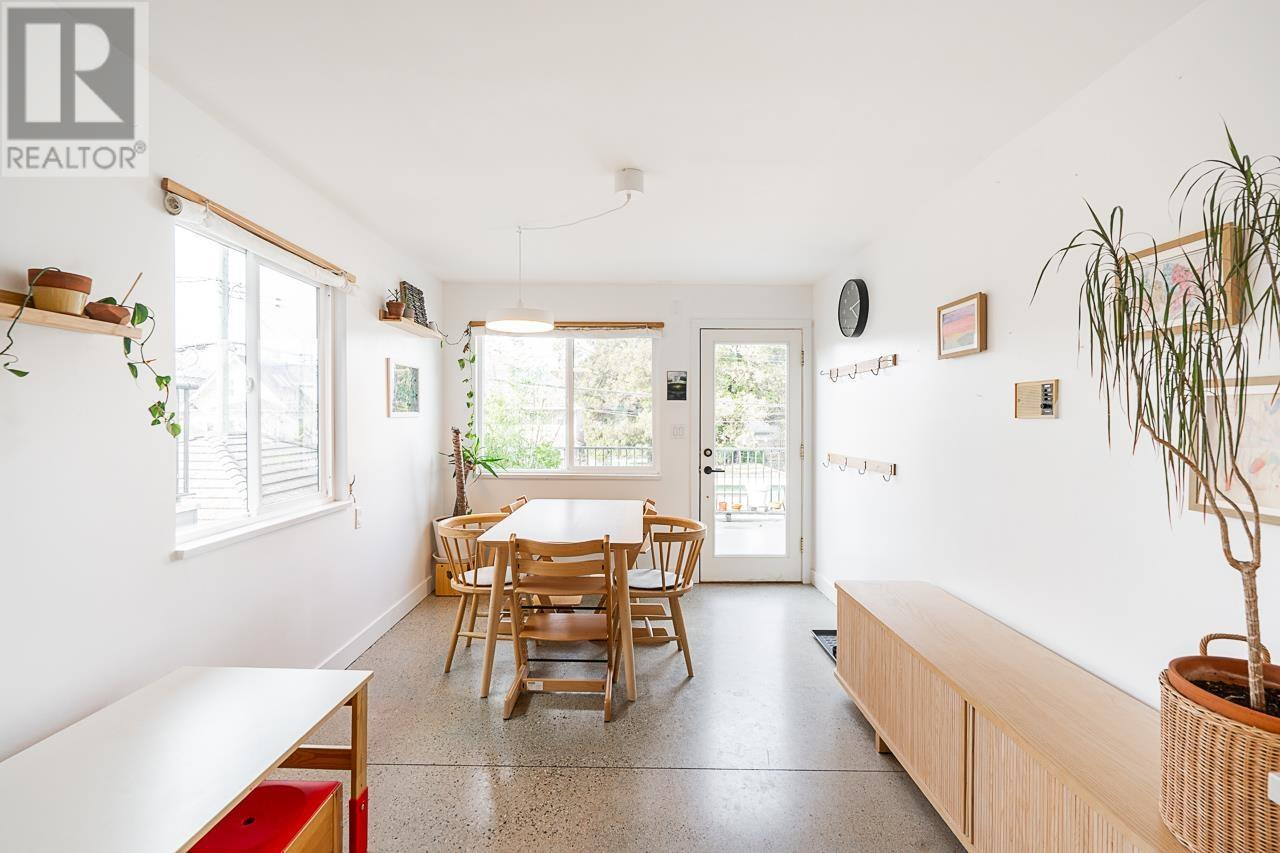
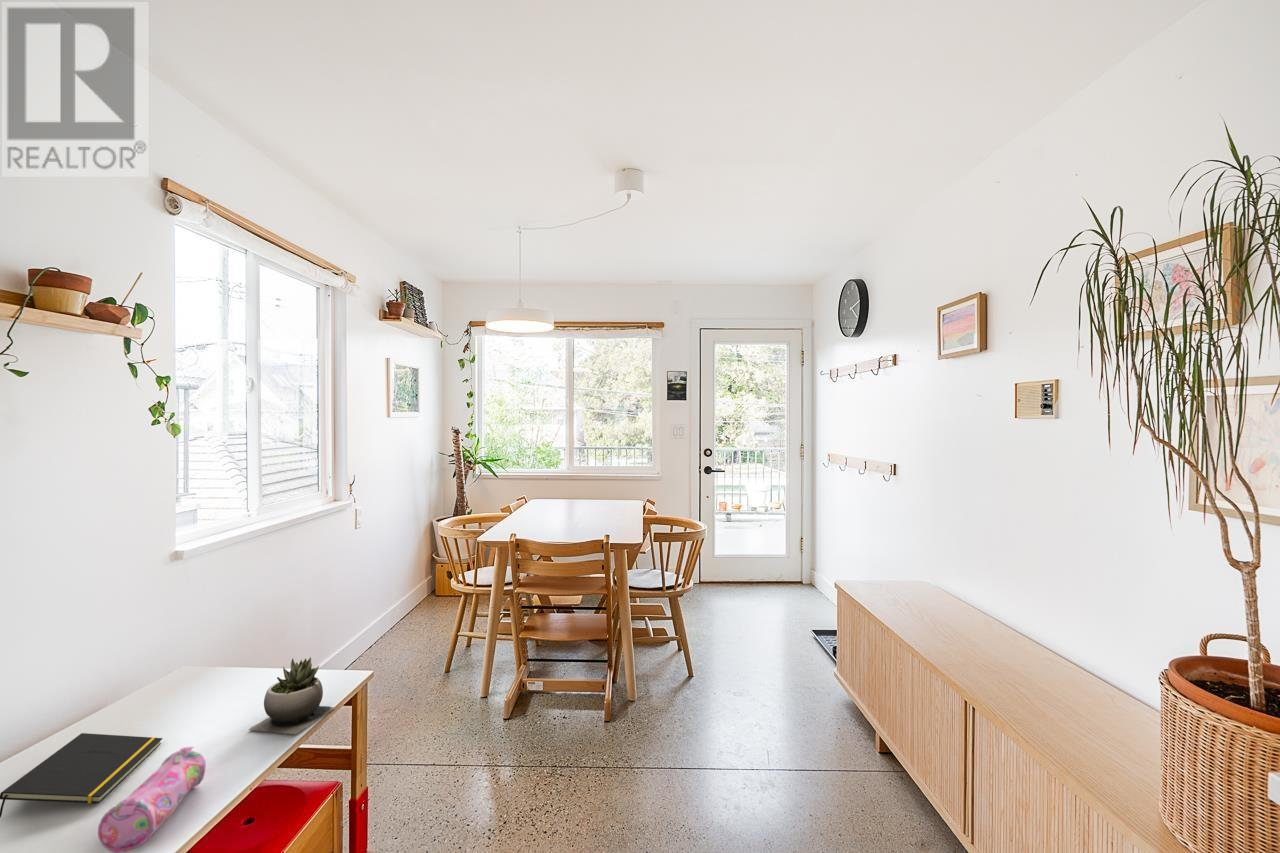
+ pencil case [97,746,207,853]
+ succulent plant [248,656,336,735]
+ notepad [0,732,164,819]
